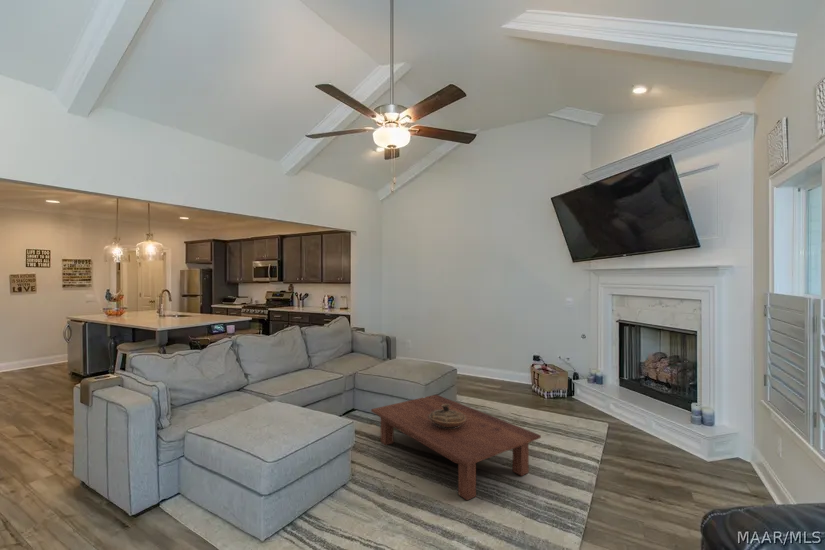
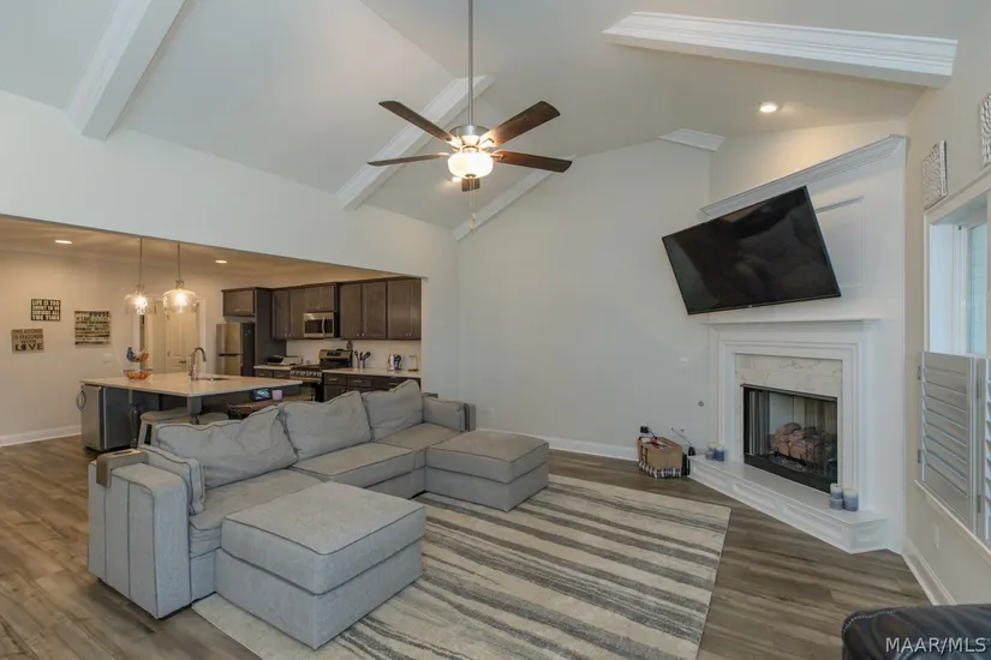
- coffee table [370,394,542,501]
- decorative bowl [428,404,466,428]
